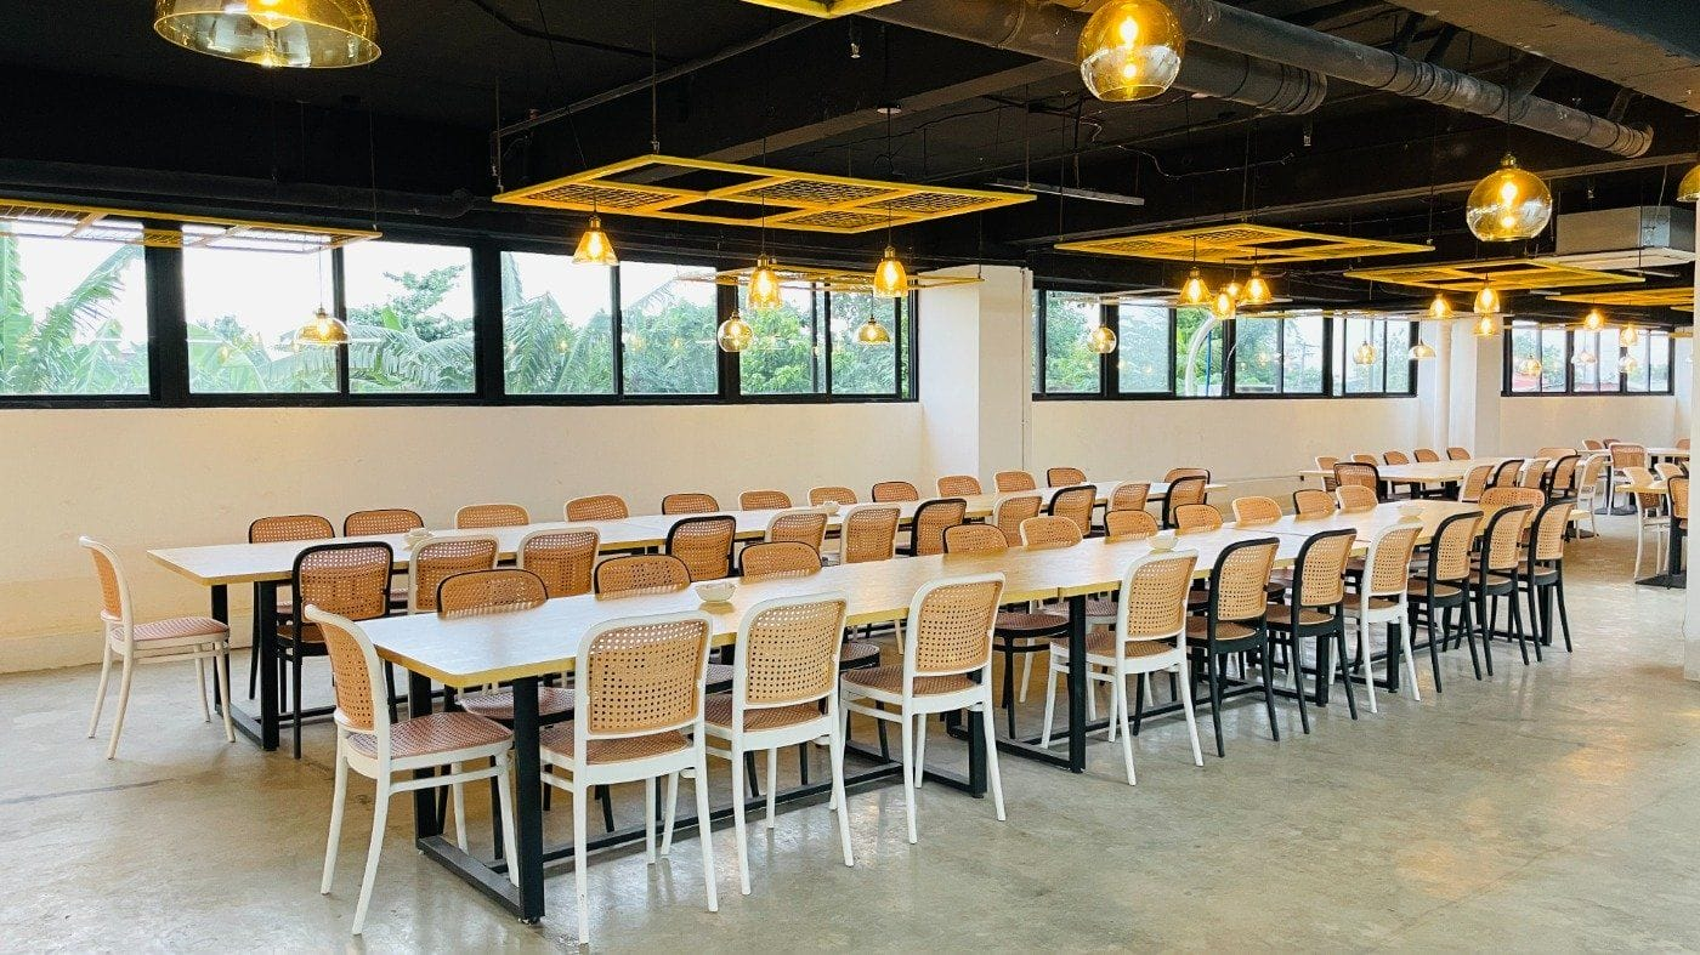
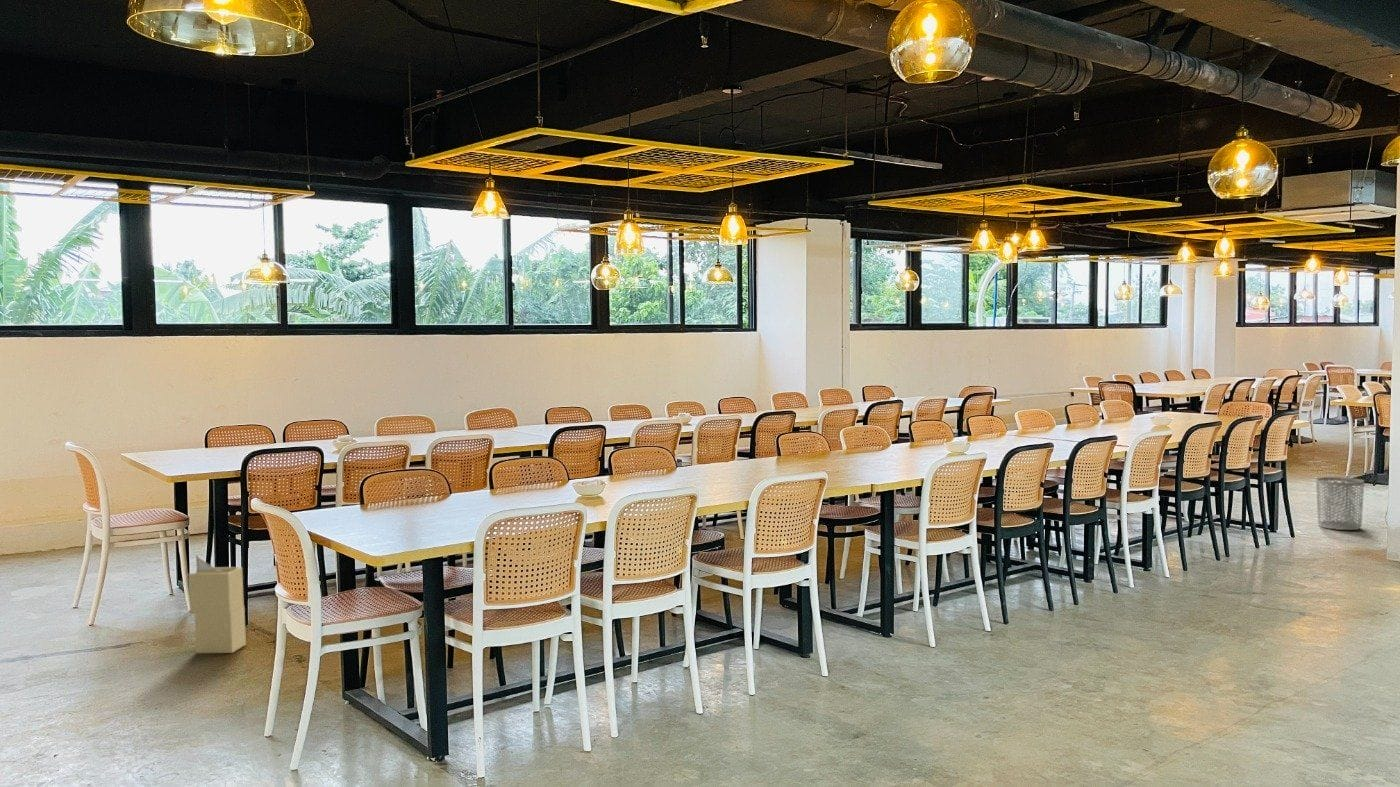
+ waste bin [1315,476,1365,531]
+ cardboard box [188,554,247,654]
